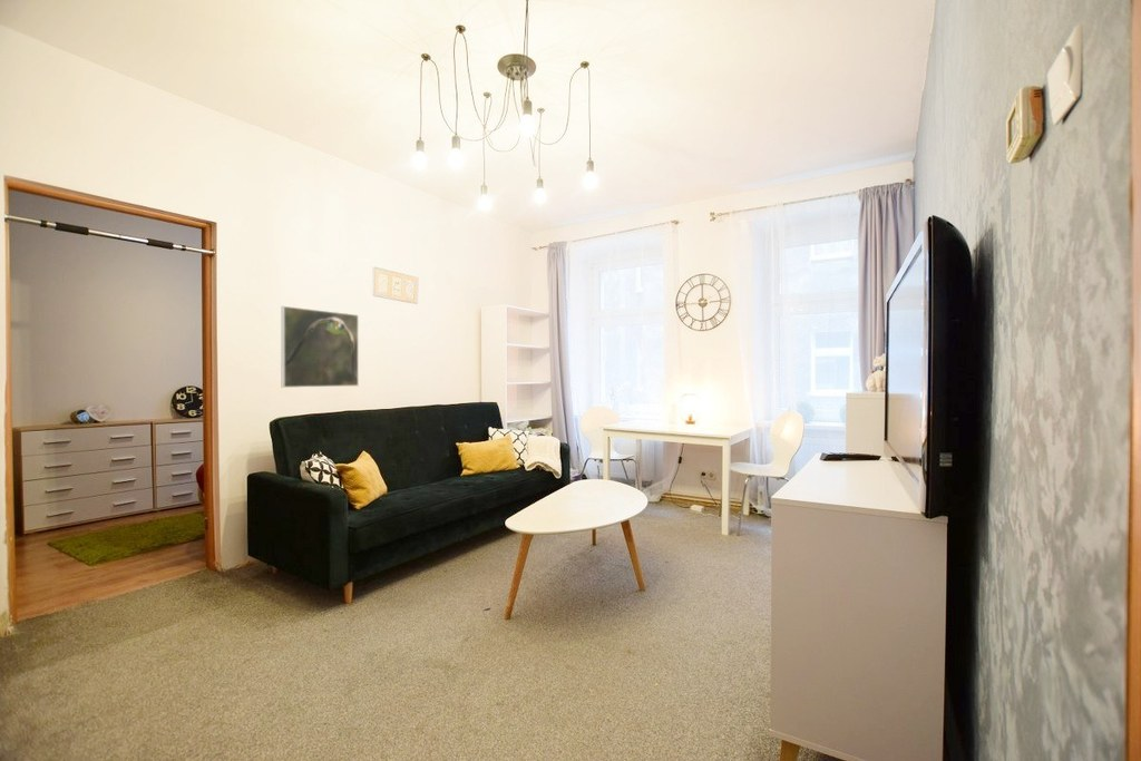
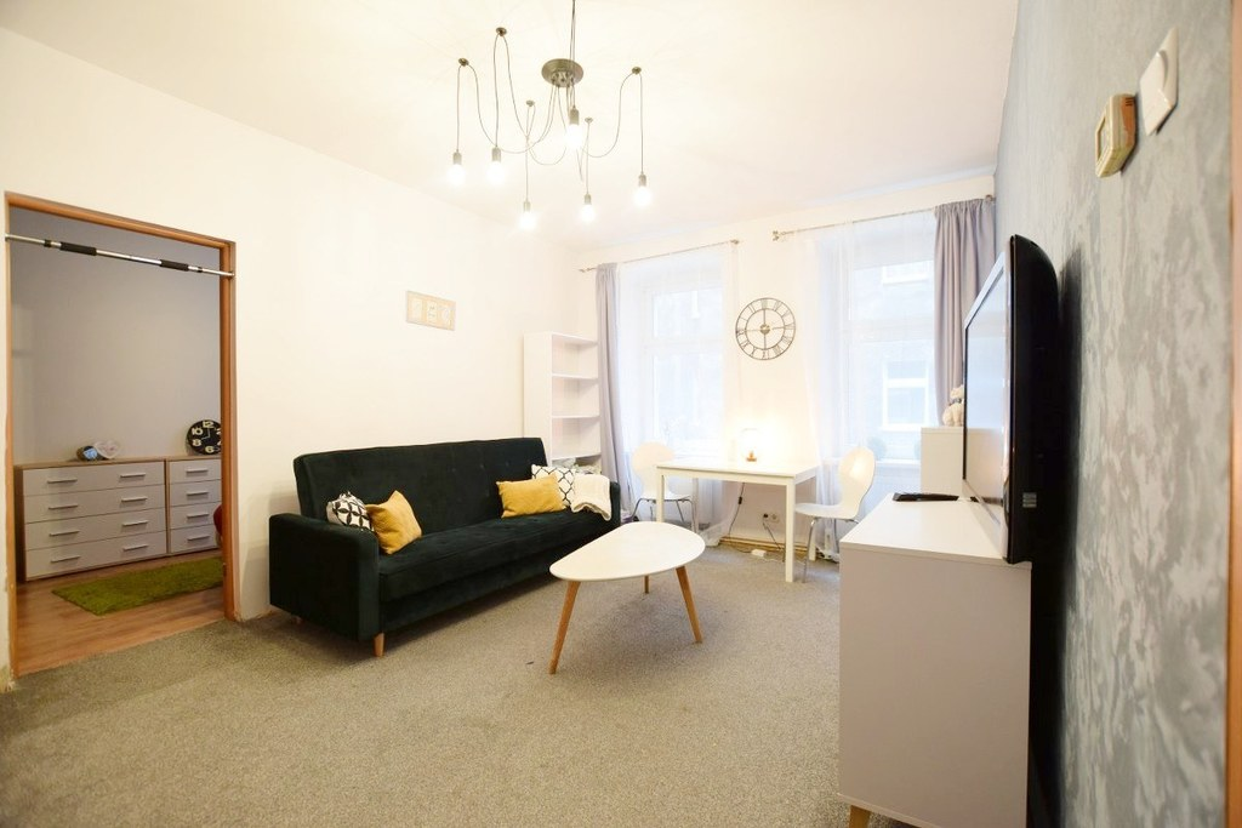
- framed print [280,305,360,389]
